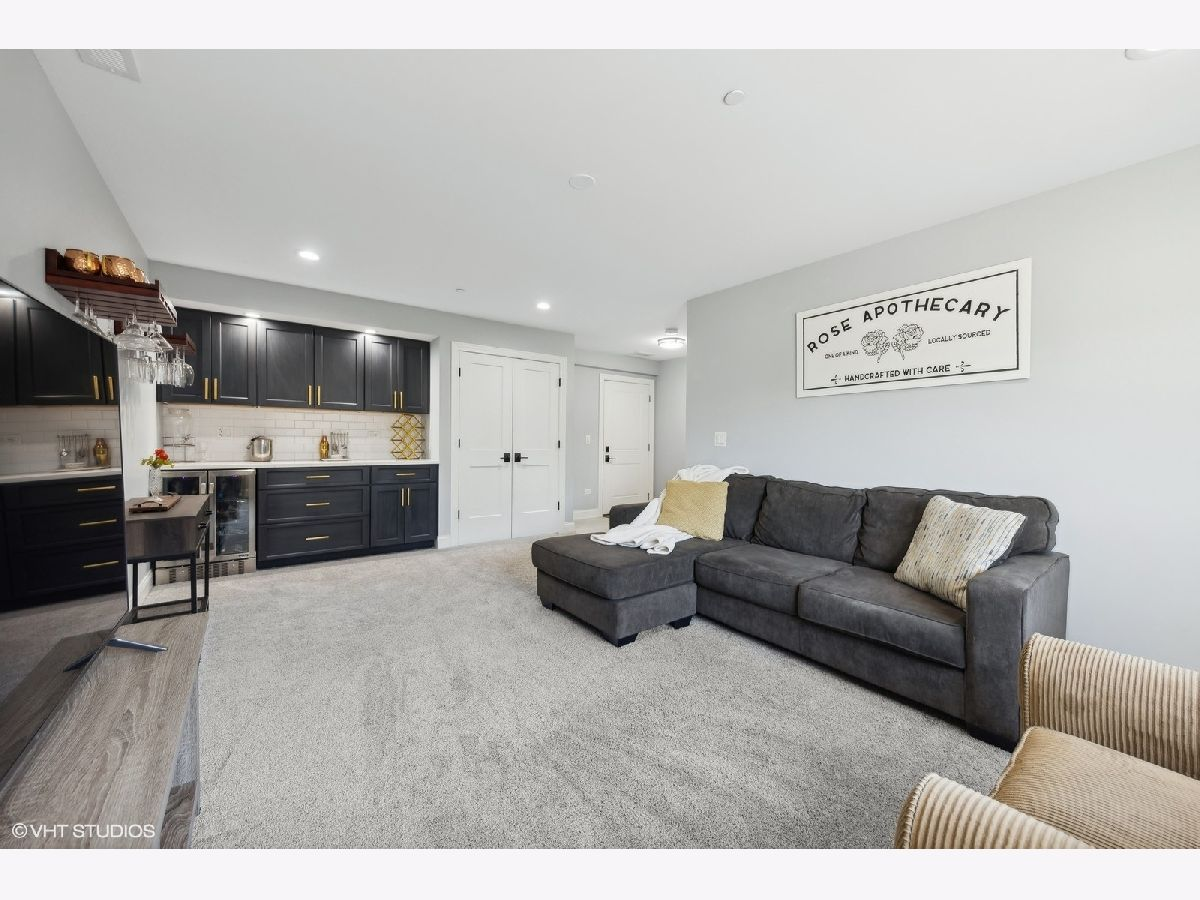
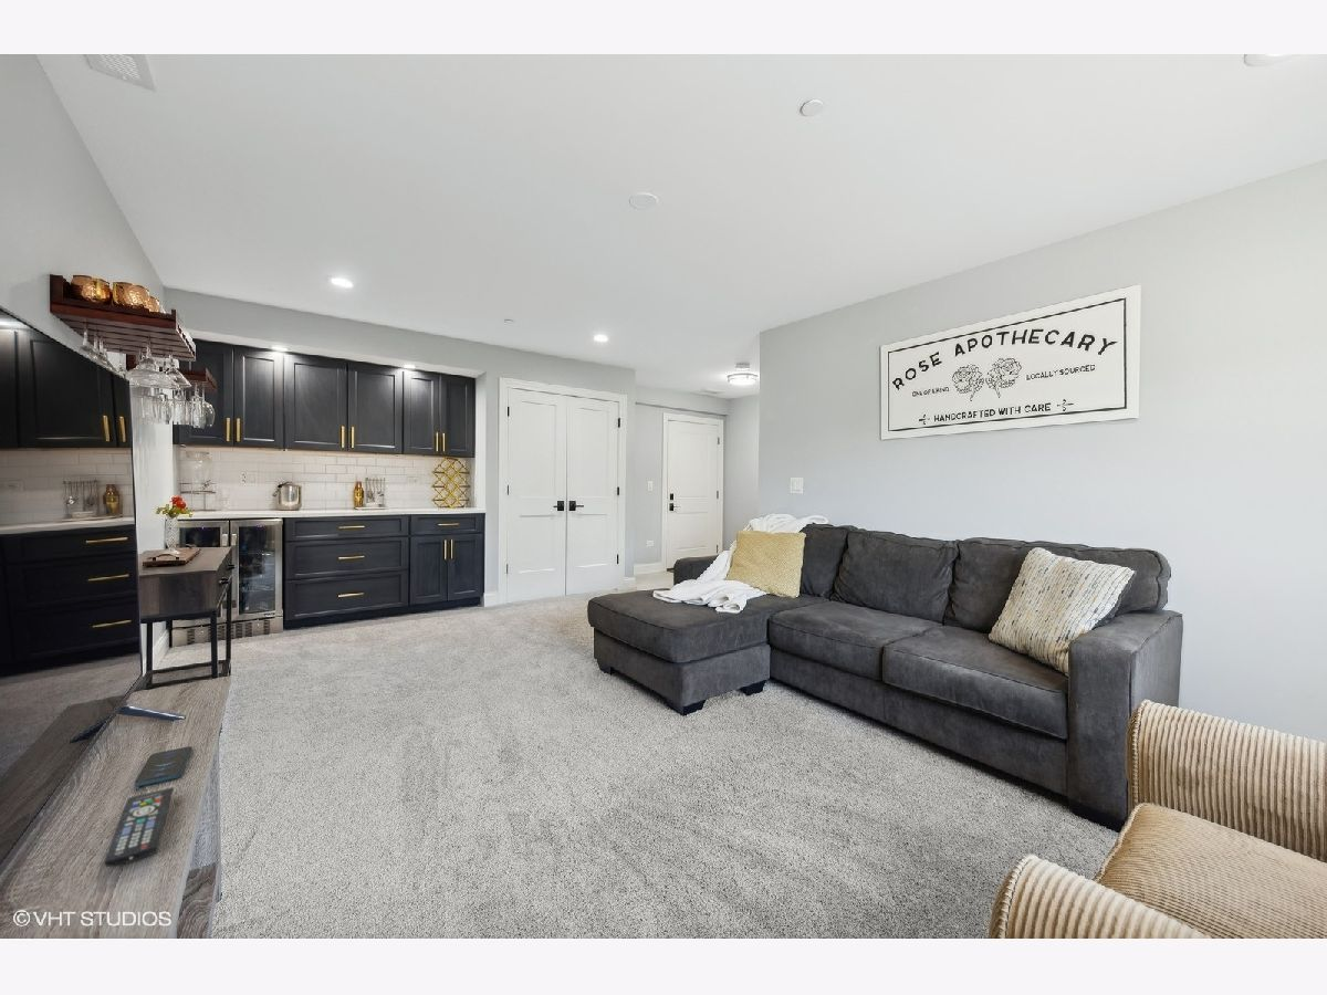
+ remote control [103,786,175,868]
+ smartphone [134,745,194,787]
